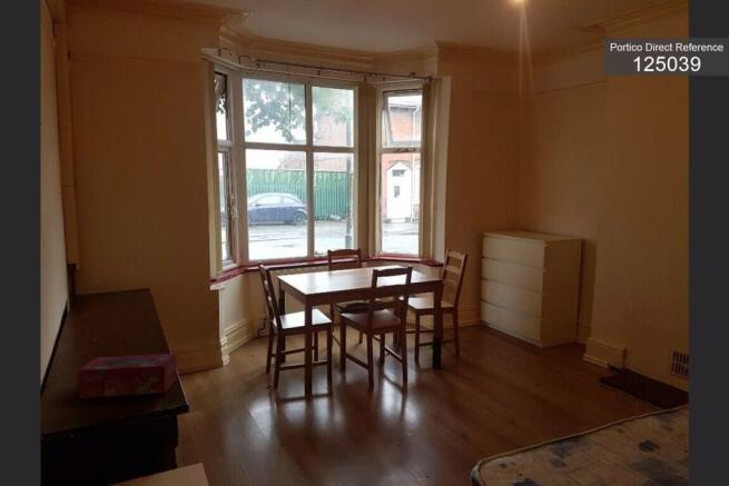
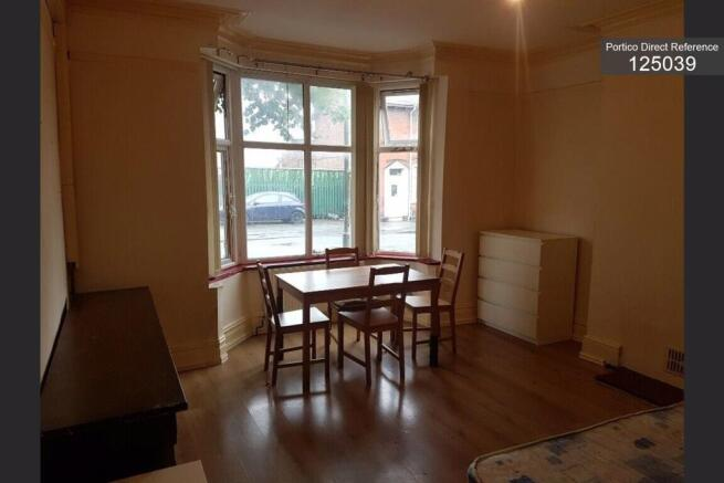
- tissue box [77,353,178,399]
